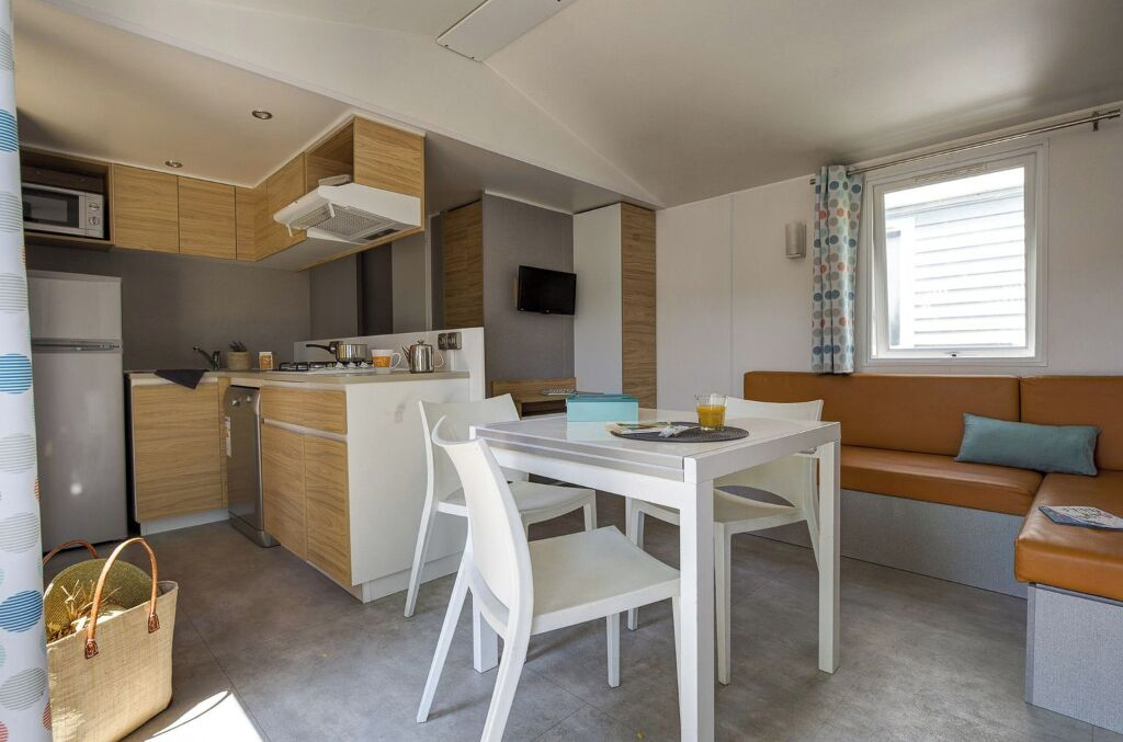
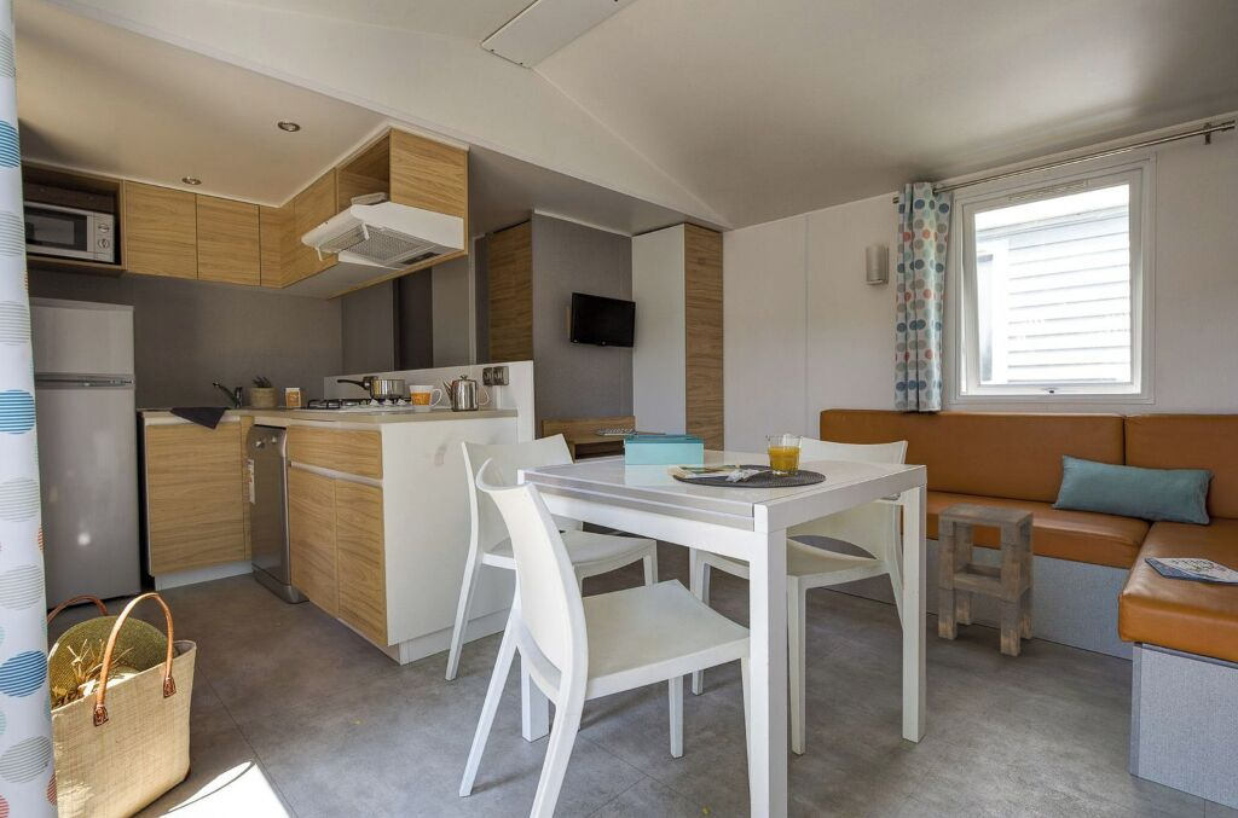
+ side table [937,503,1034,657]
